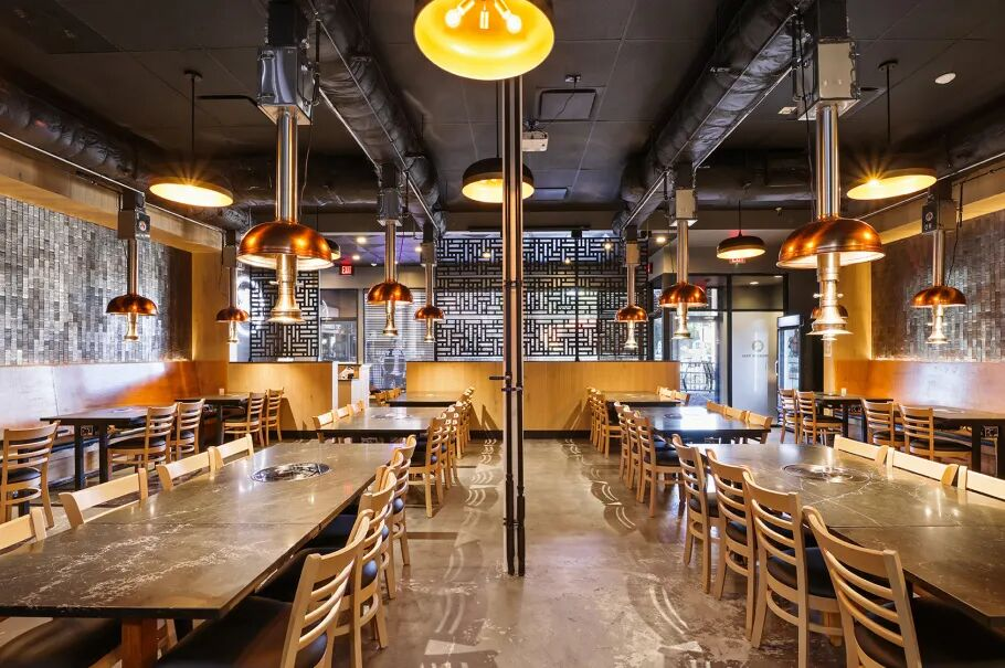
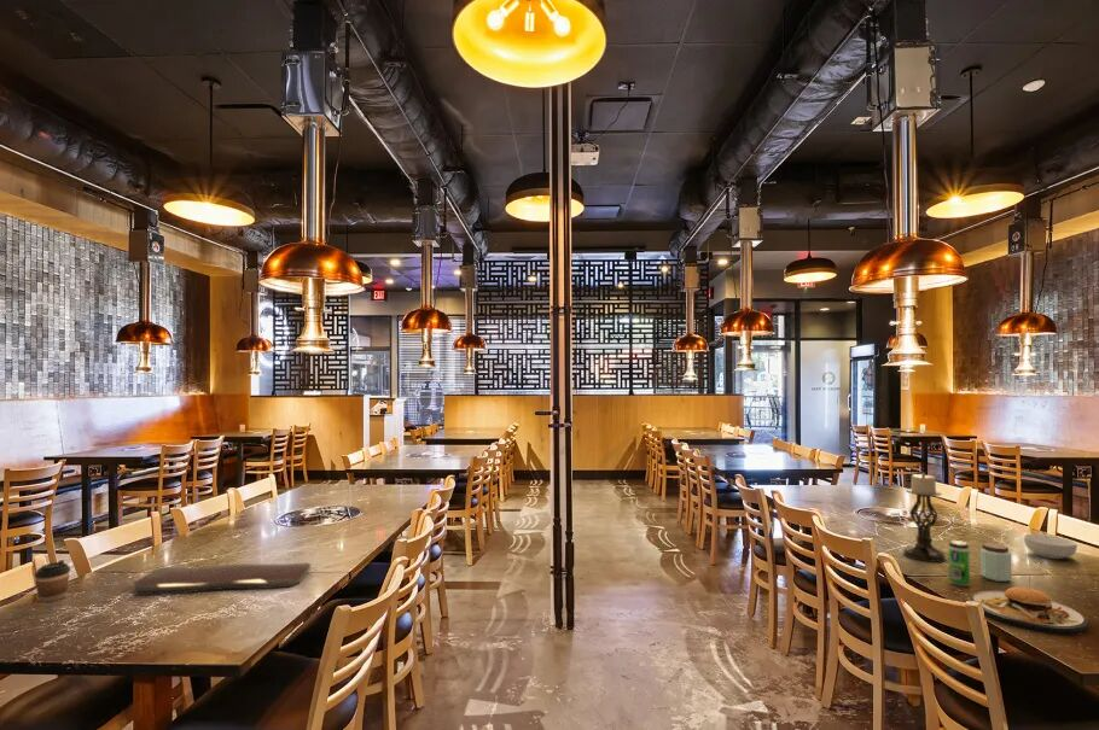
+ cereal bowl [1023,533,1078,560]
+ candle holder [902,472,947,563]
+ plate [969,576,1088,636]
+ beverage can [947,539,971,588]
+ serving tray [133,561,312,596]
+ coffee cup [34,559,71,603]
+ peanut butter [979,542,1012,583]
